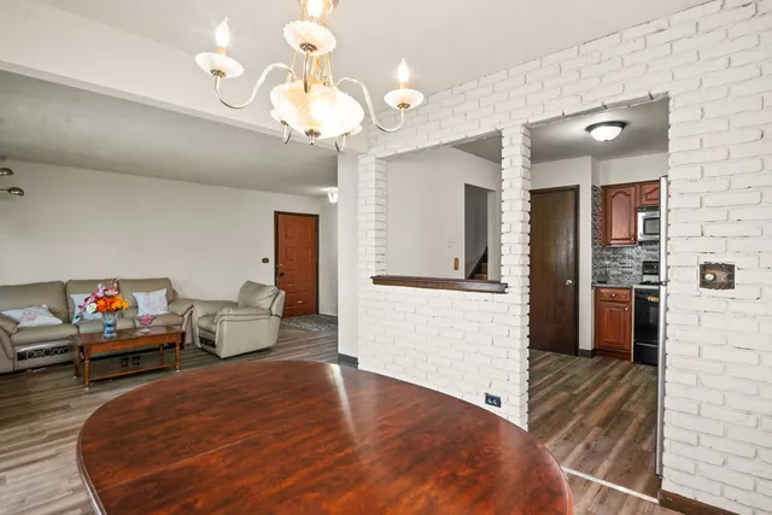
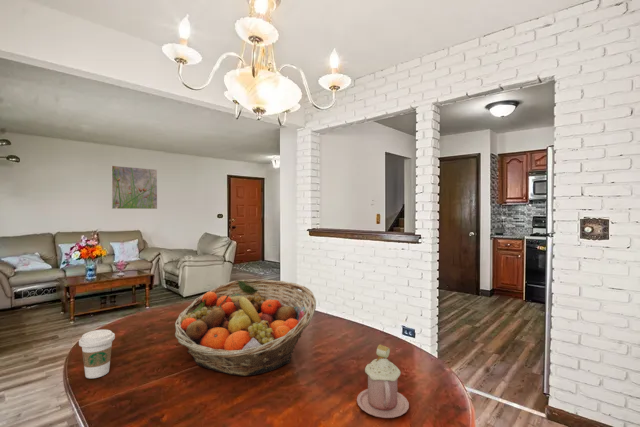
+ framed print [110,165,158,210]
+ fruit basket [174,278,317,377]
+ coffee cup [78,329,116,379]
+ mug [356,344,410,419]
